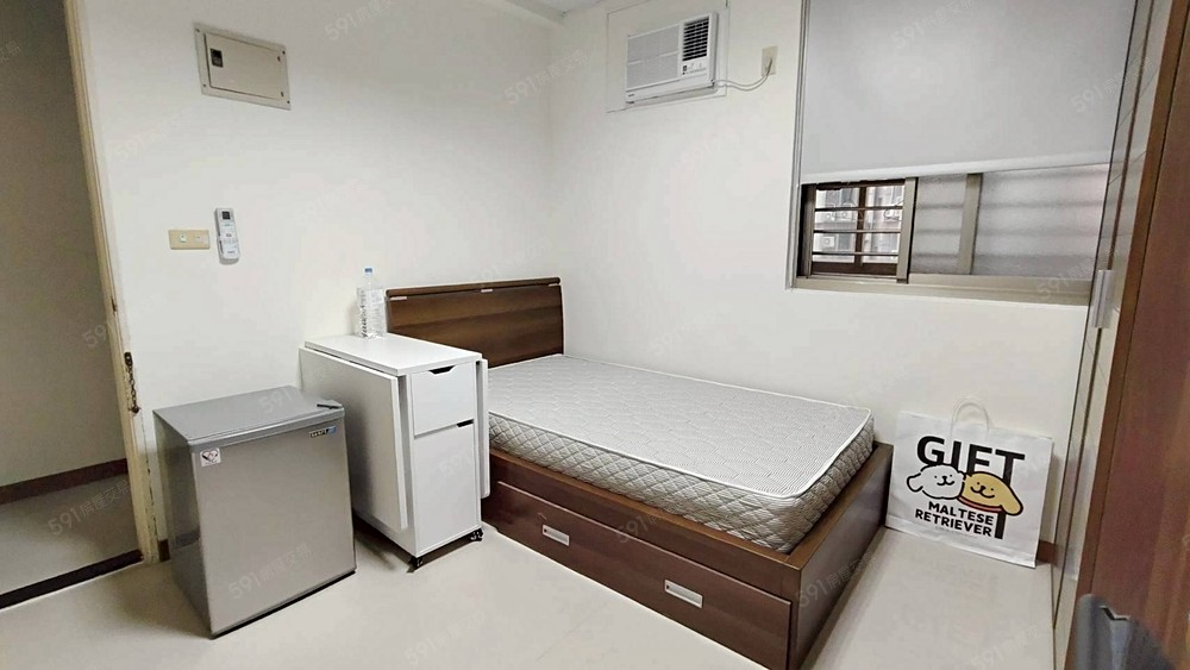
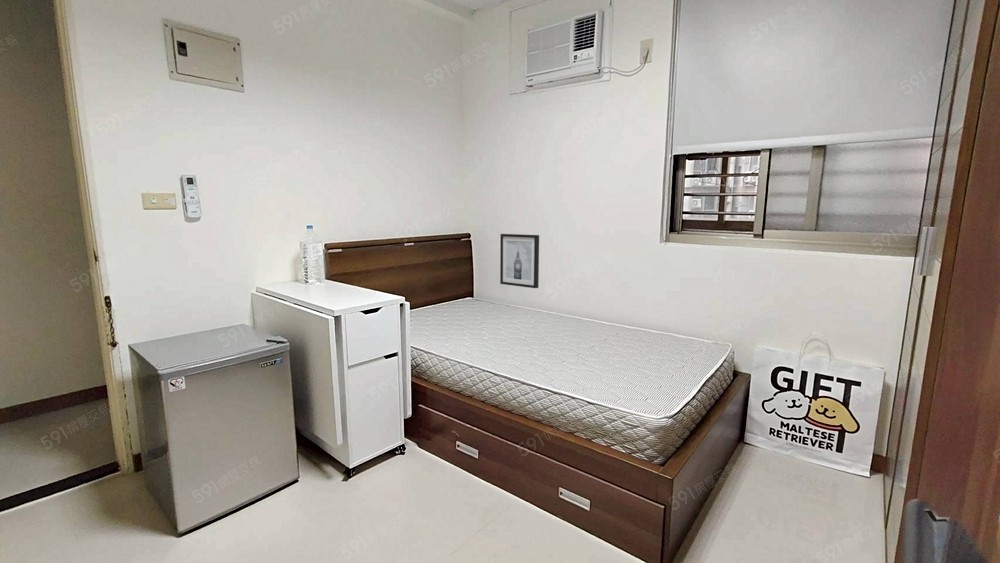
+ wall art [499,233,540,289]
